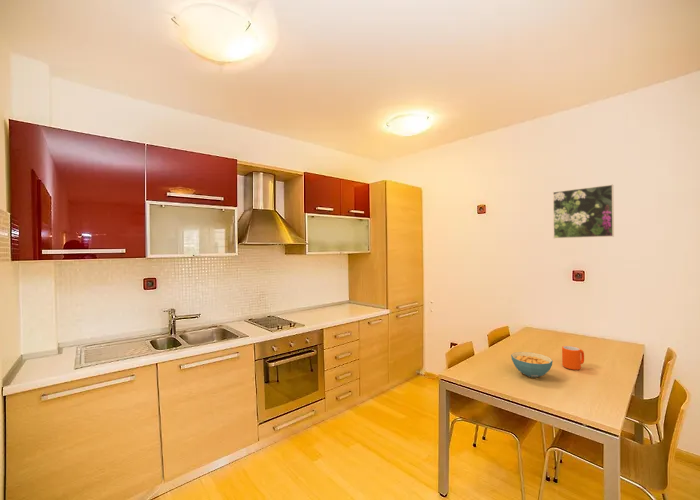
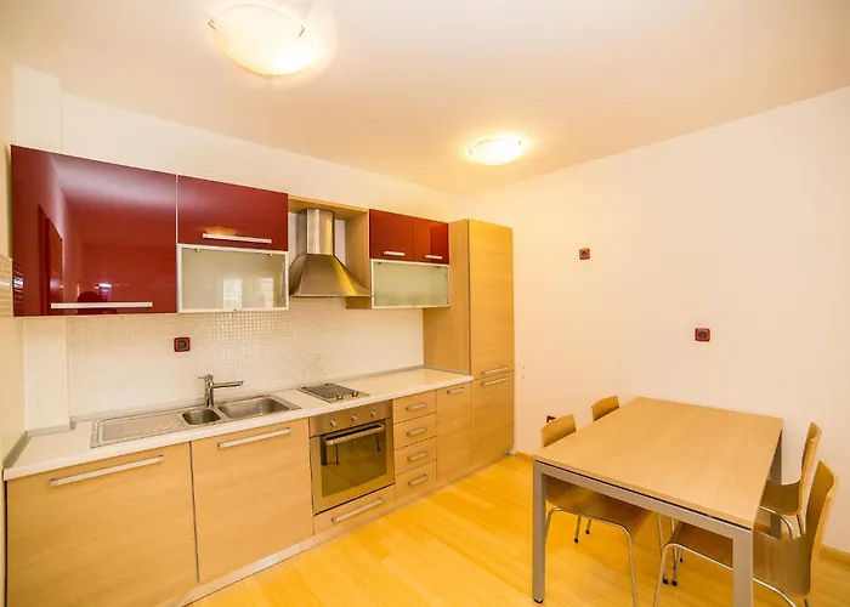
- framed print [552,184,615,239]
- mug [561,345,585,371]
- cereal bowl [510,351,554,378]
